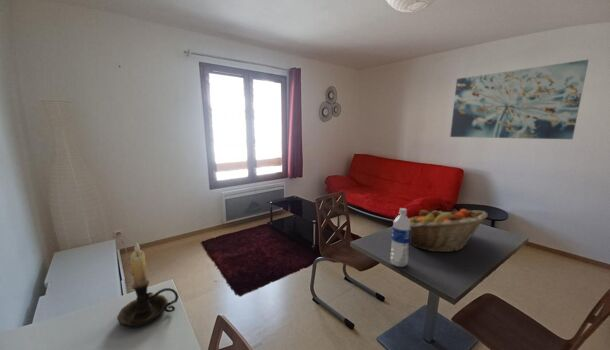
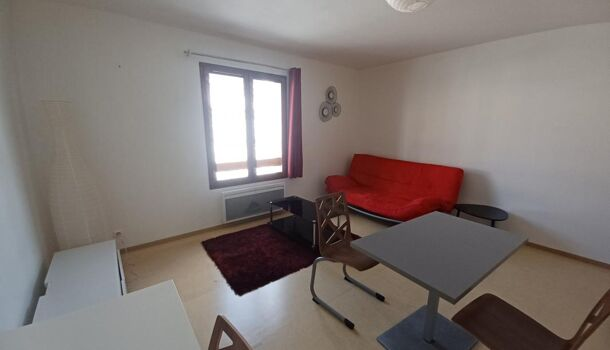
- water bottle [389,207,411,268]
- fruit basket [408,208,489,253]
- wall art [449,59,590,140]
- candle holder [116,241,180,328]
